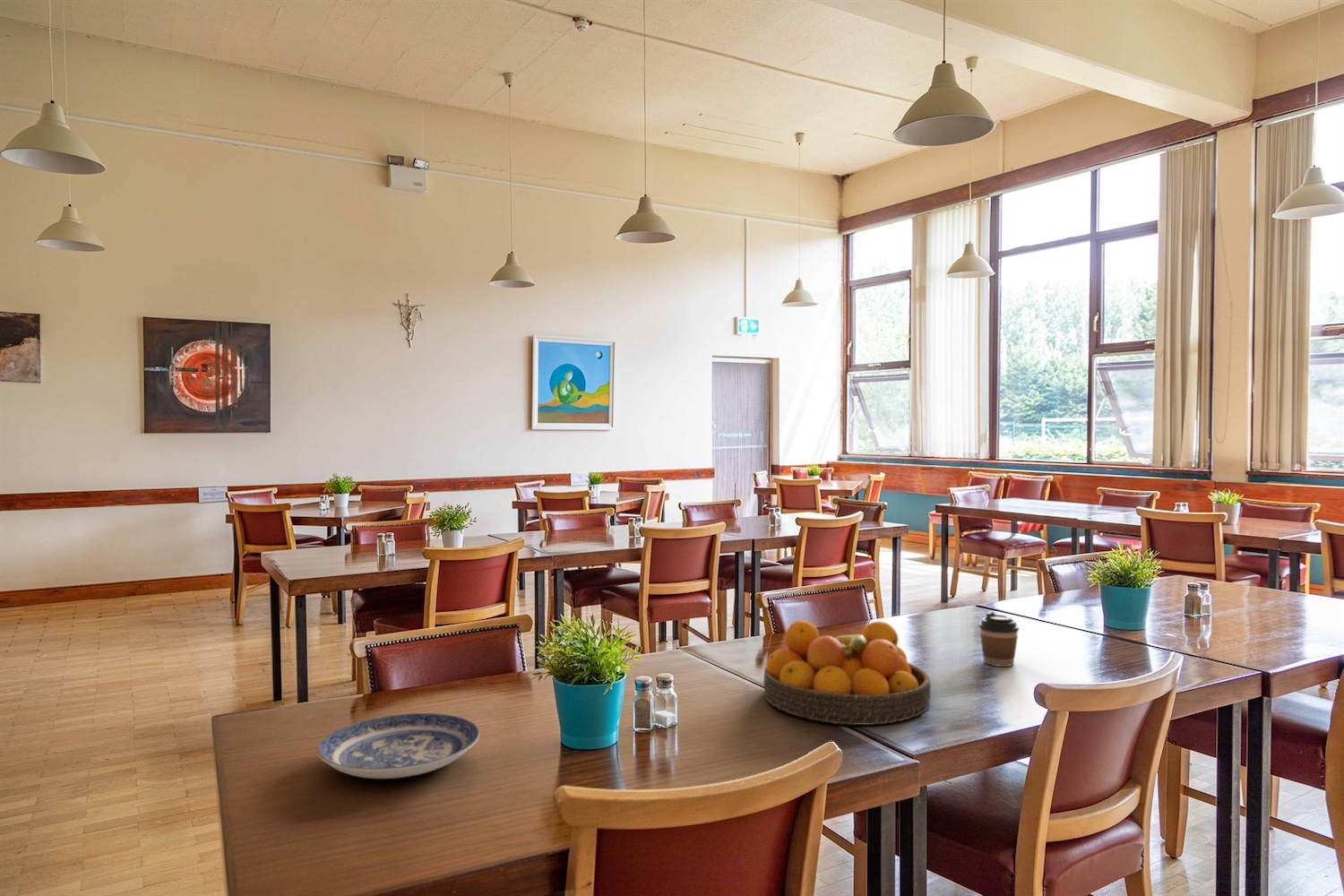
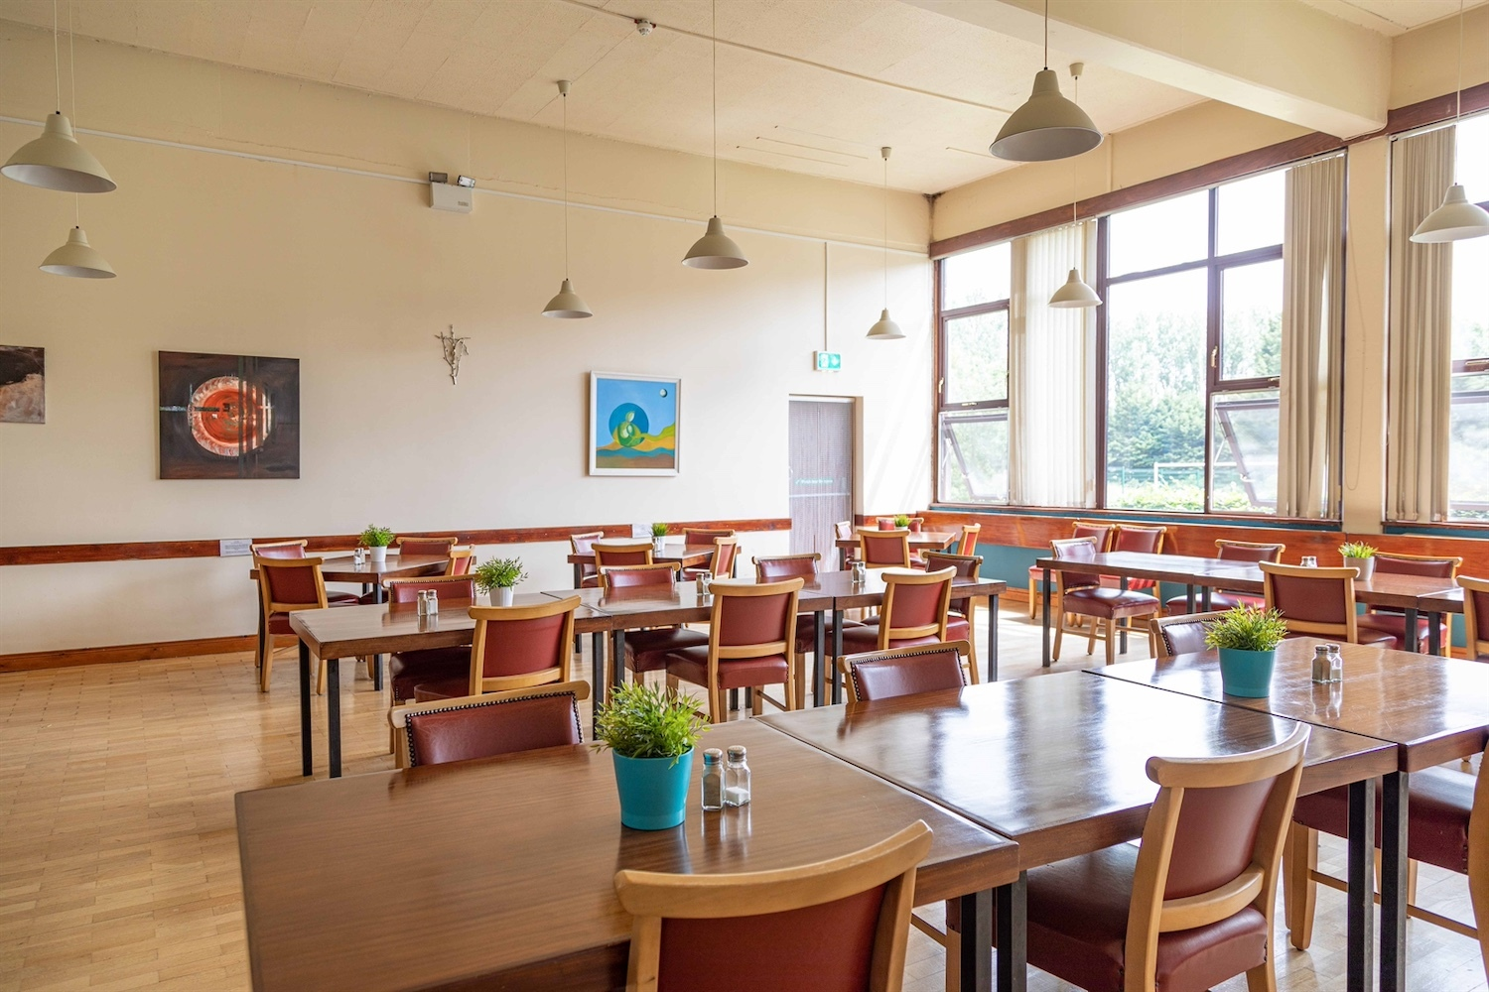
- fruit bowl [762,620,932,726]
- coffee cup [978,610,1020,668]
- plate [316,712,480,780]
